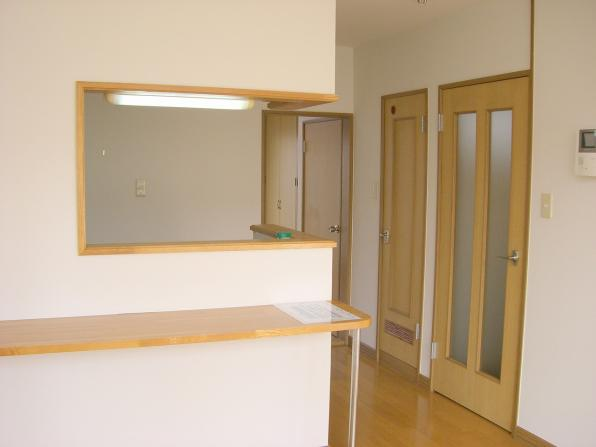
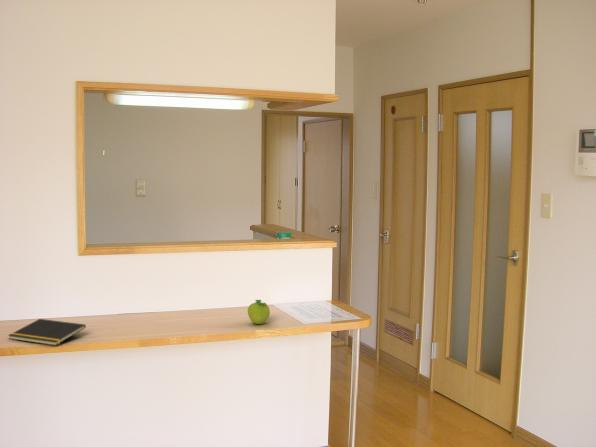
+ fruit [247,299,271,325]
+ notepad [7,318,87,347]
